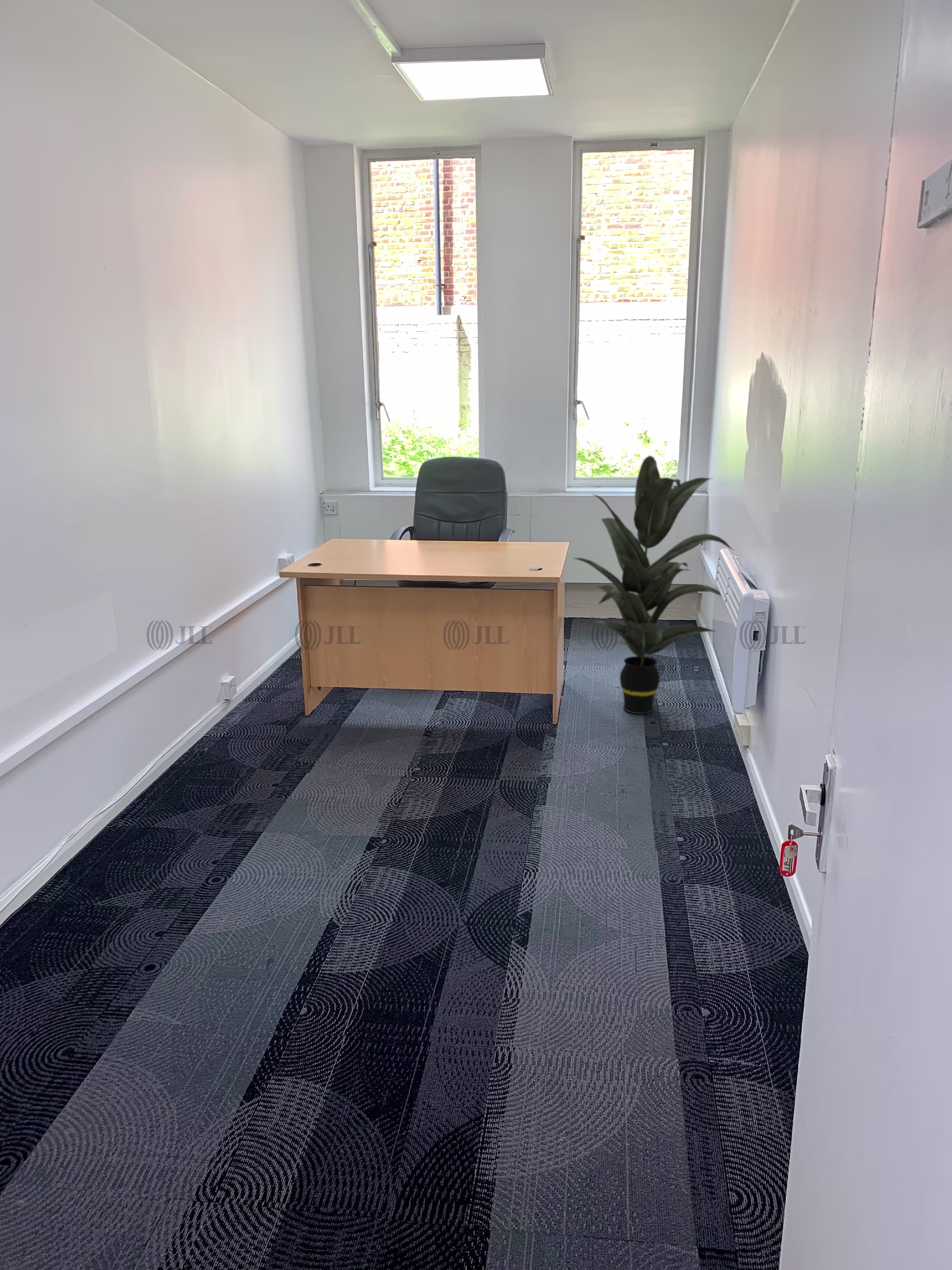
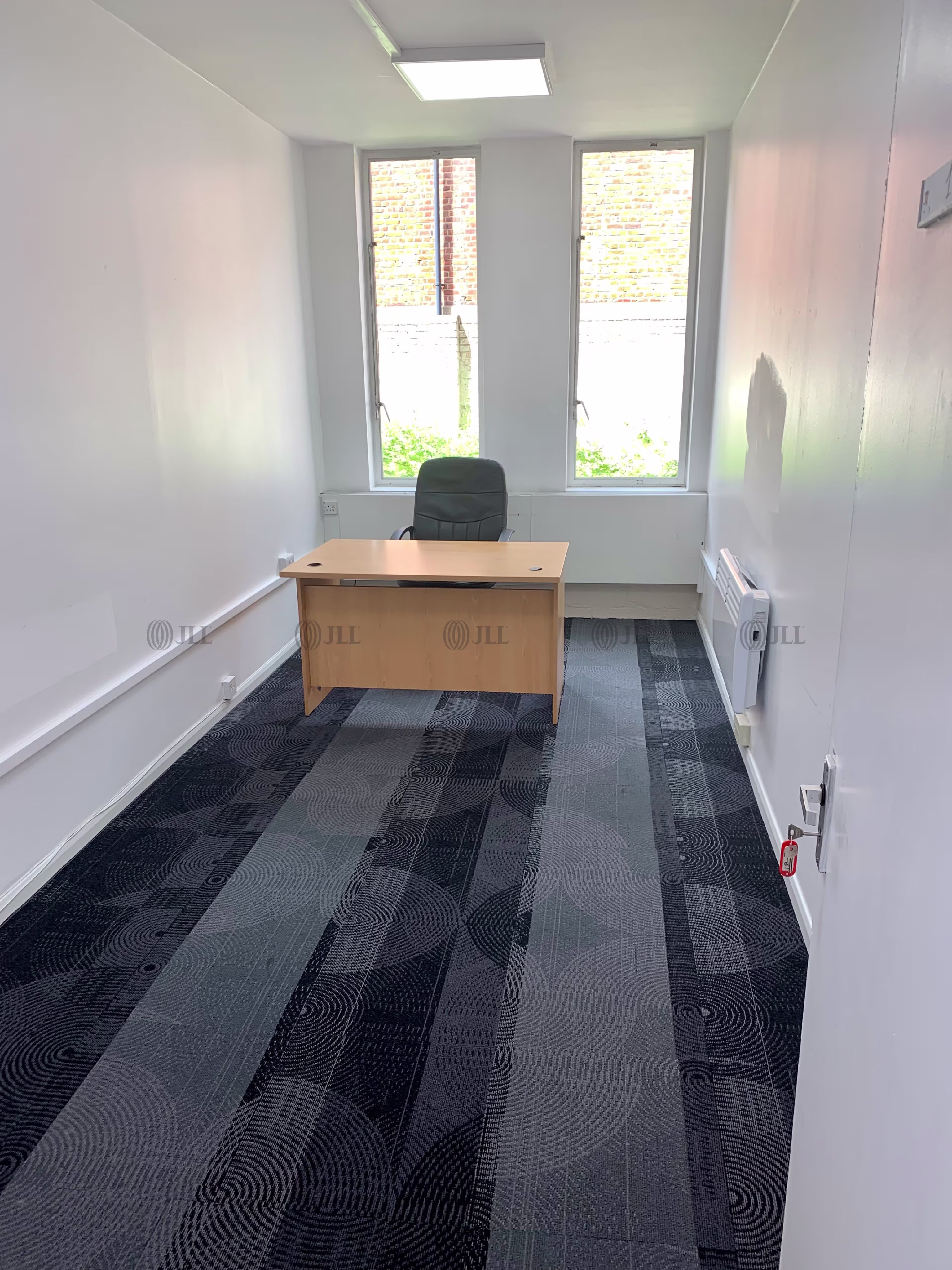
- indoor plant [572,455,735,714]
